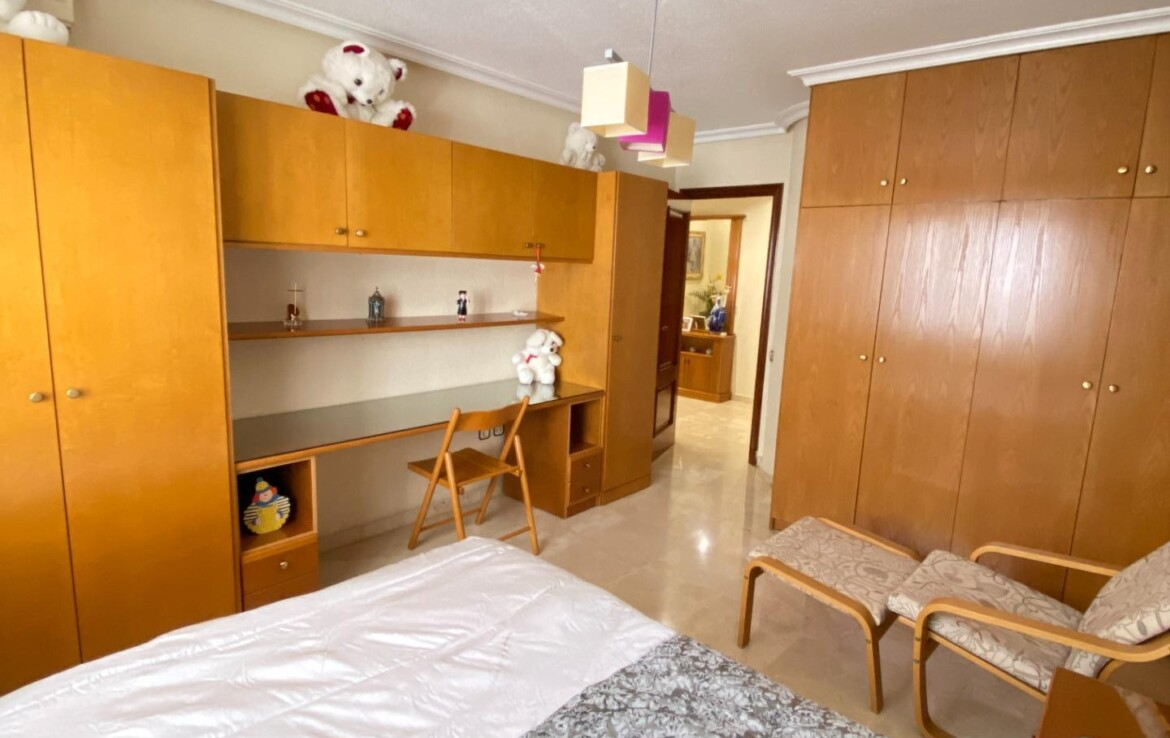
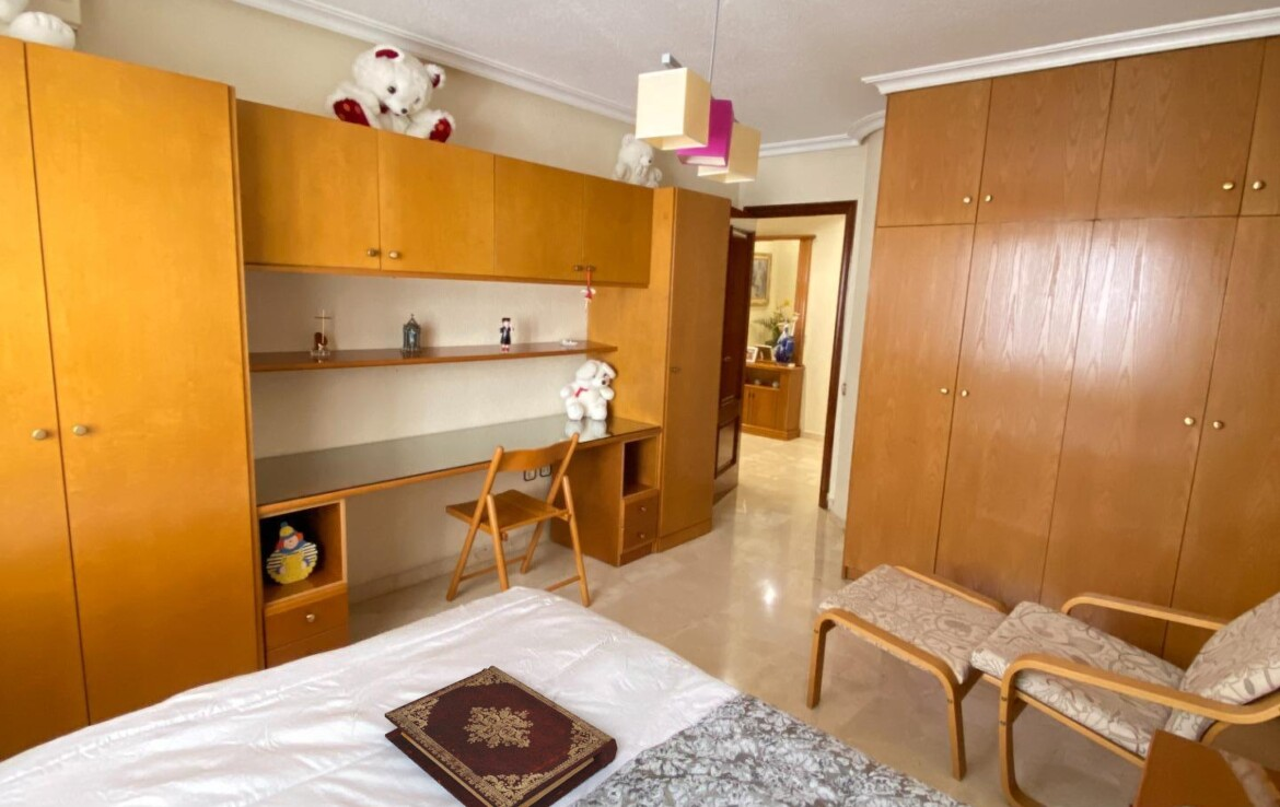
+ book [384,665,618,807]
